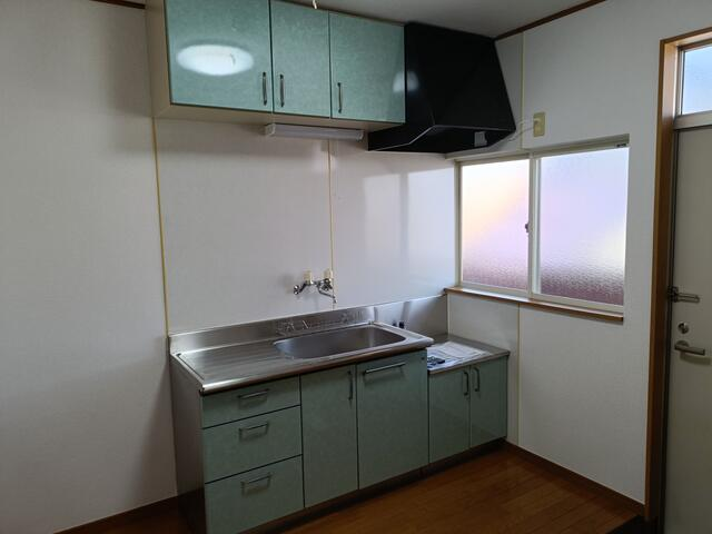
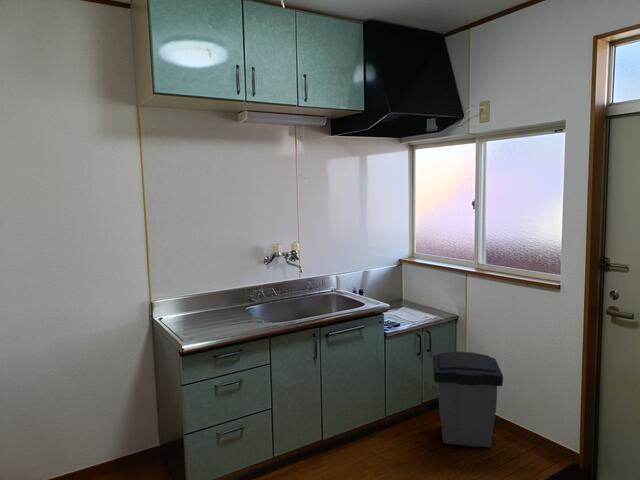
+ trash can [432,351,504,448]
